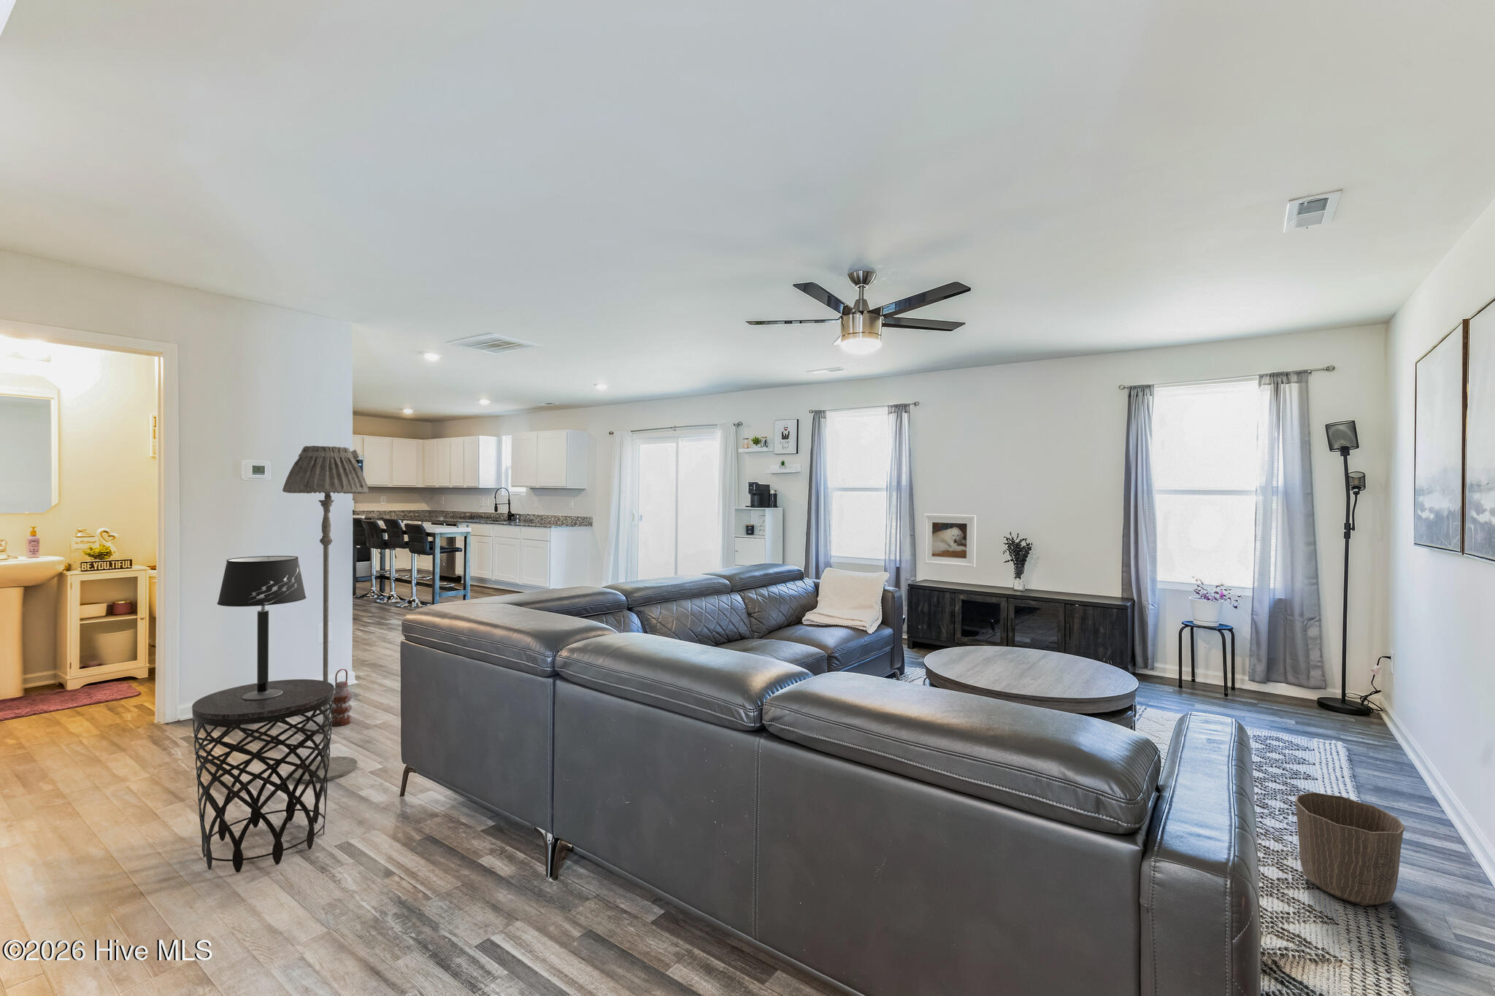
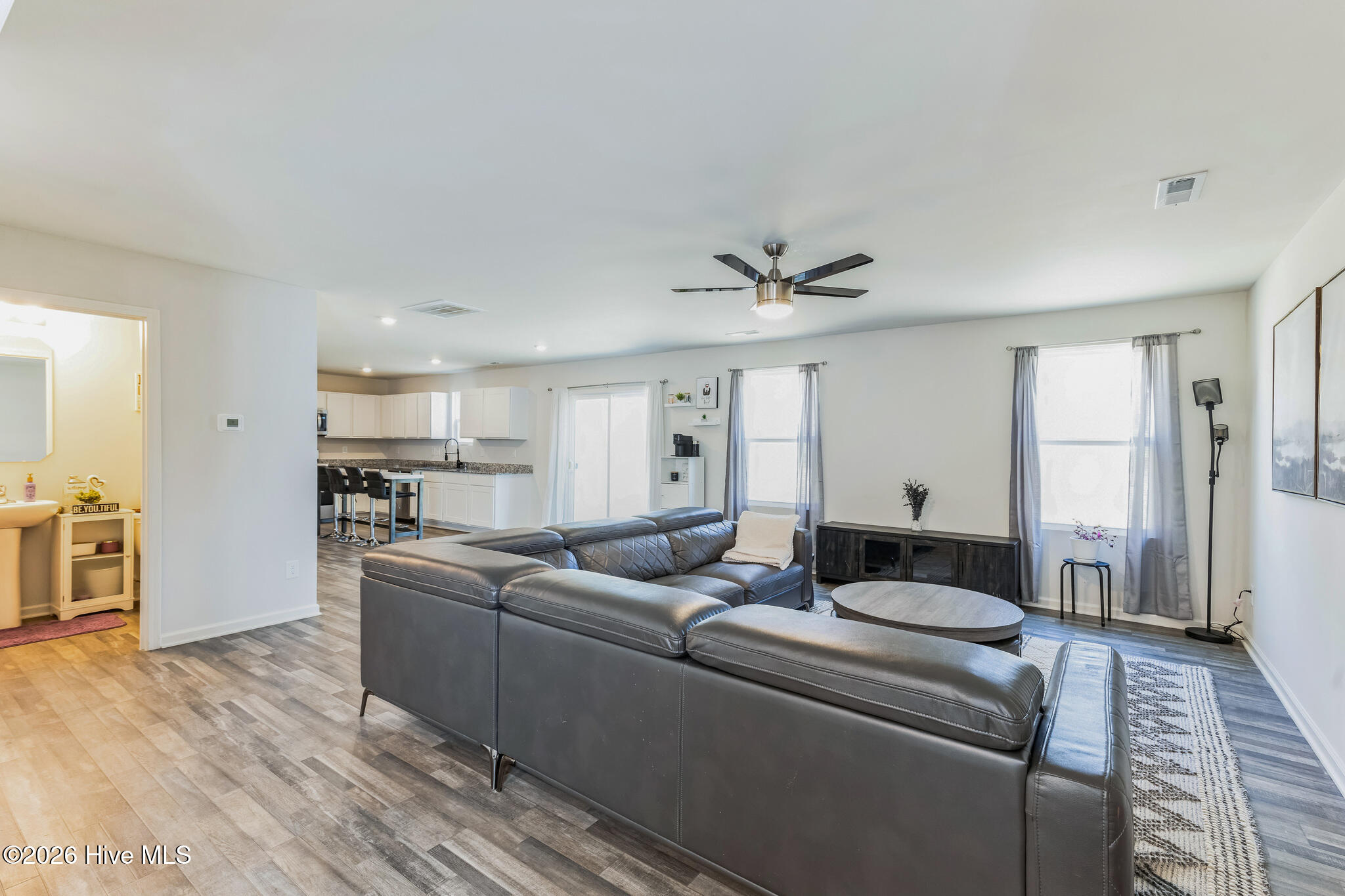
- waste basket [1294,791,1406,907]
- table lamp [217,556,307,700]
- floor lamp [282,445,369,784]
- side table [191,678,335,874]
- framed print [924,512,977,568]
- lantern [331,668,352,727]
